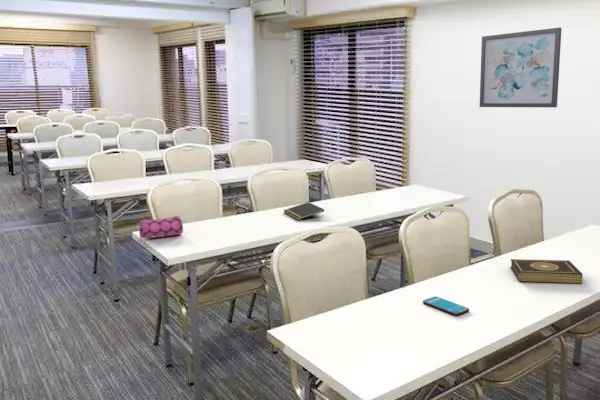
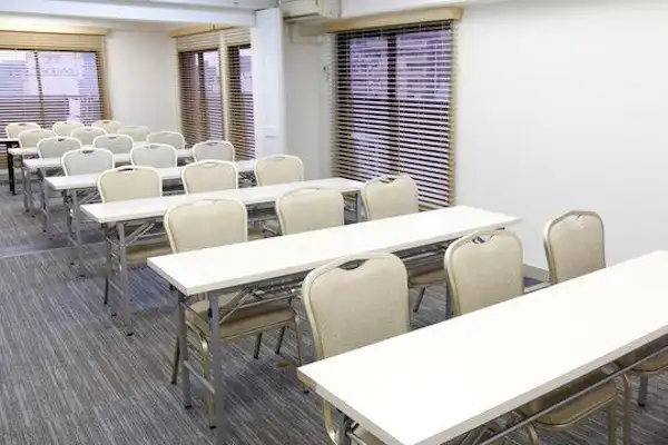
- pencil case [138,214,184,240]
- book [509,258,583,284]
- smartphone [422,296,470,316]
- wall art [479,27,562,108]
- notepad [283,201,325,221]
